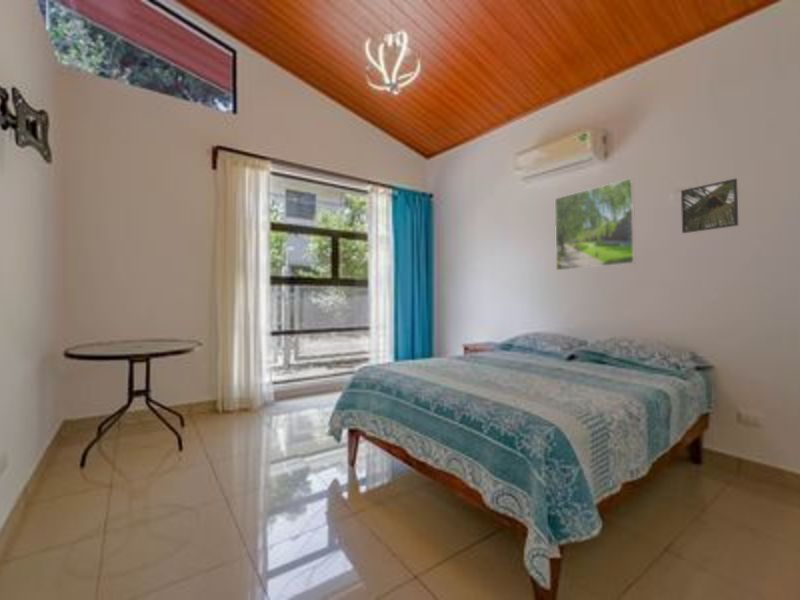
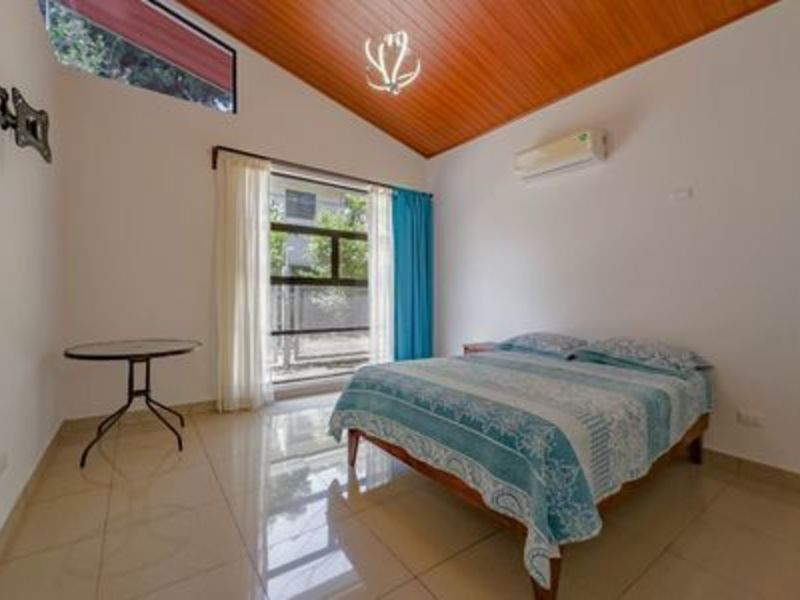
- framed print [554,177,637,271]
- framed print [680,177,739,234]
